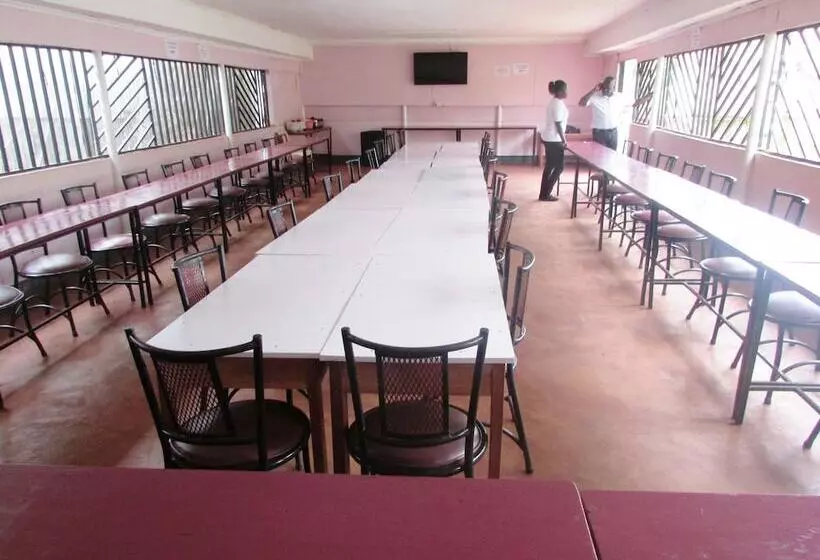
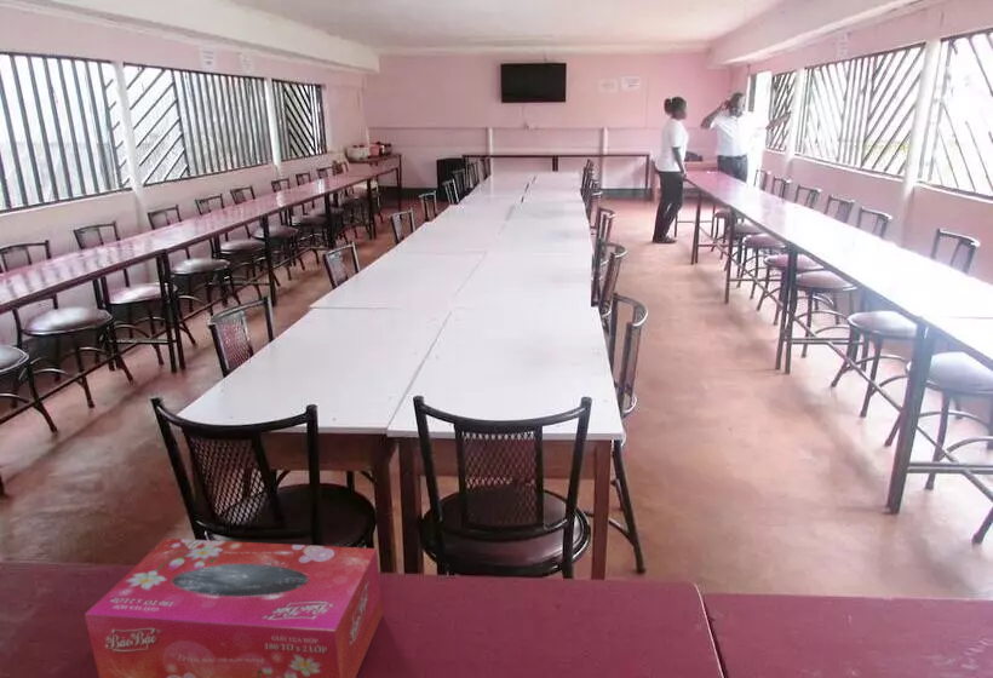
+ tissue box [84,538,384,678]
